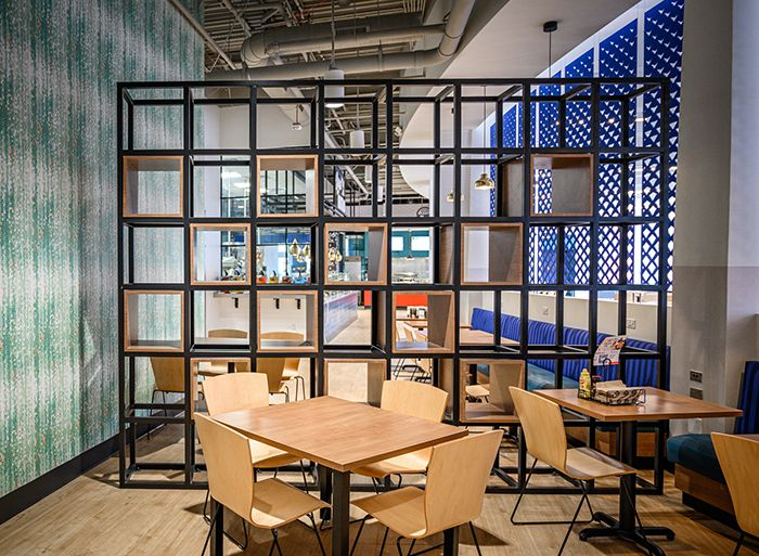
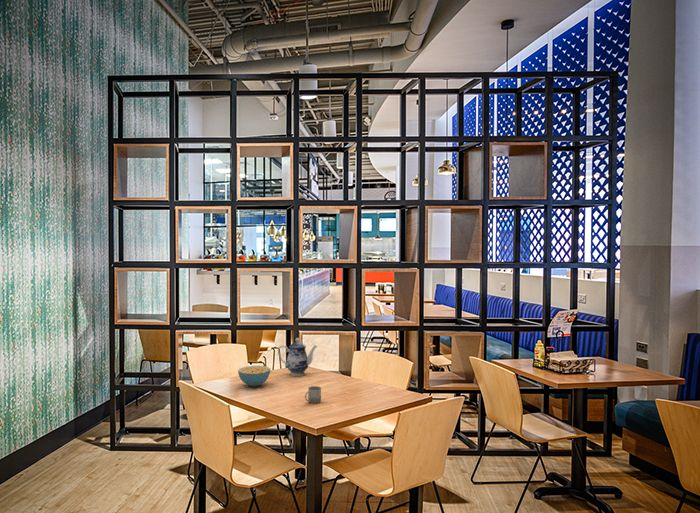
+ cup [304,385,322,404]
+ cereal bowl [237,365,272,387]
+ teapot [277,337,319,377]
